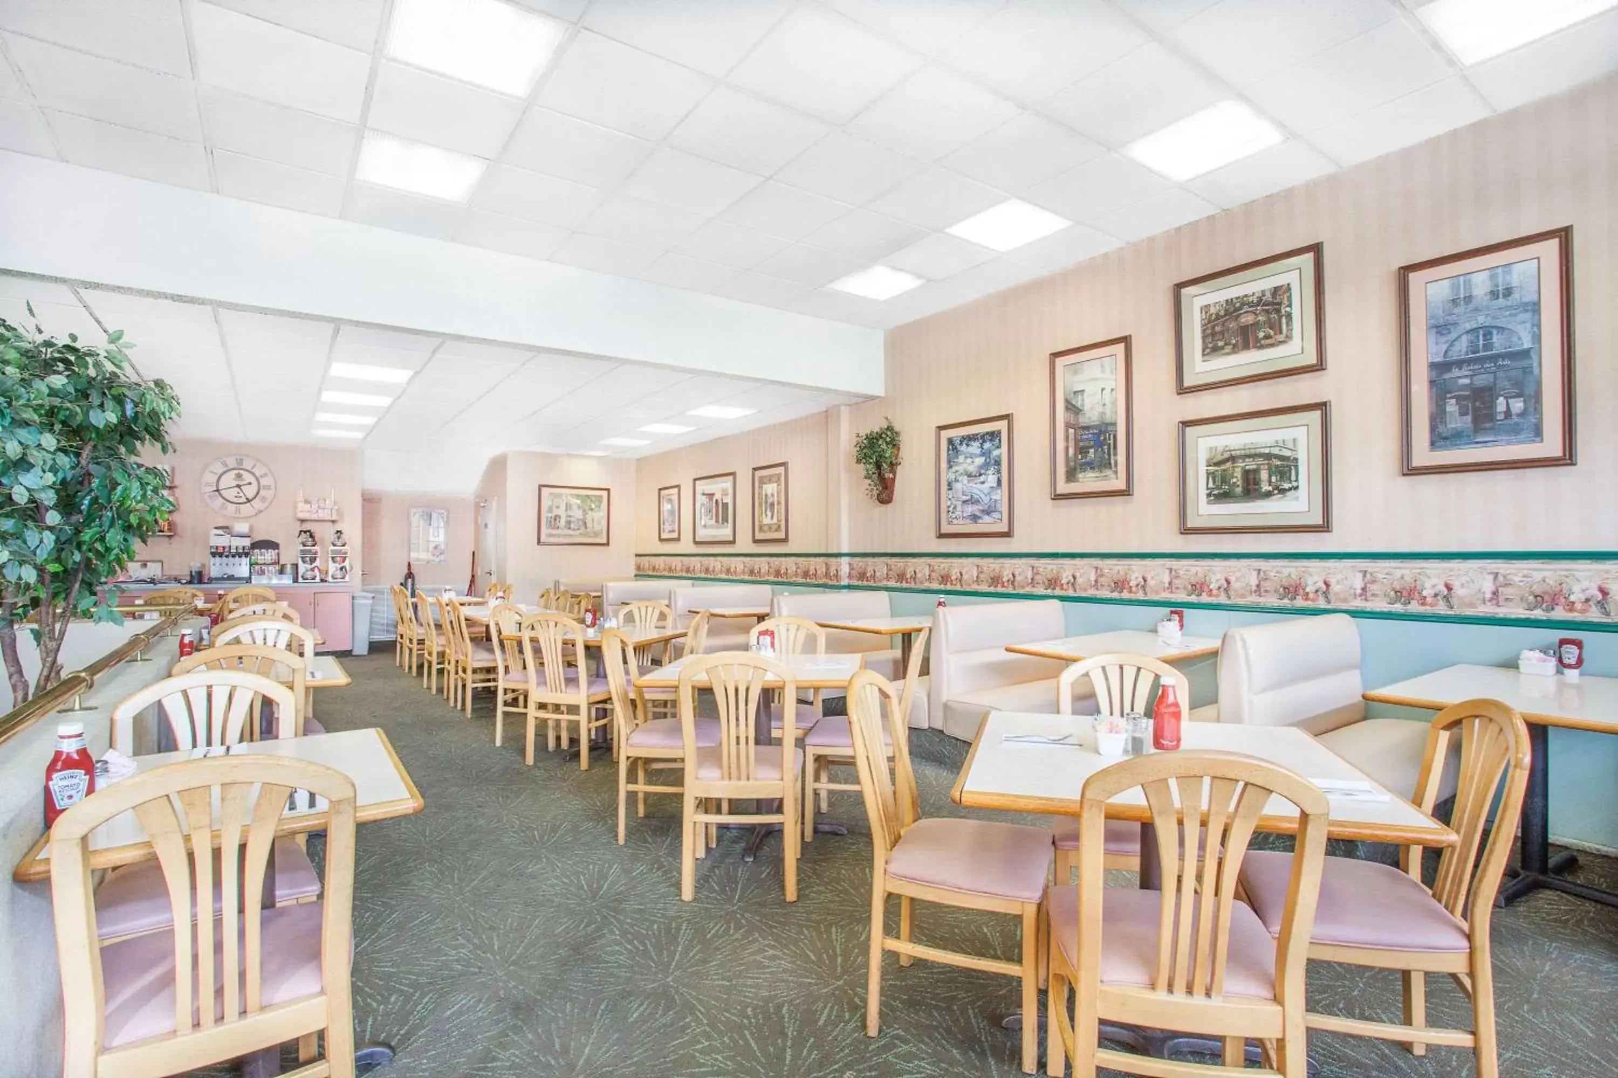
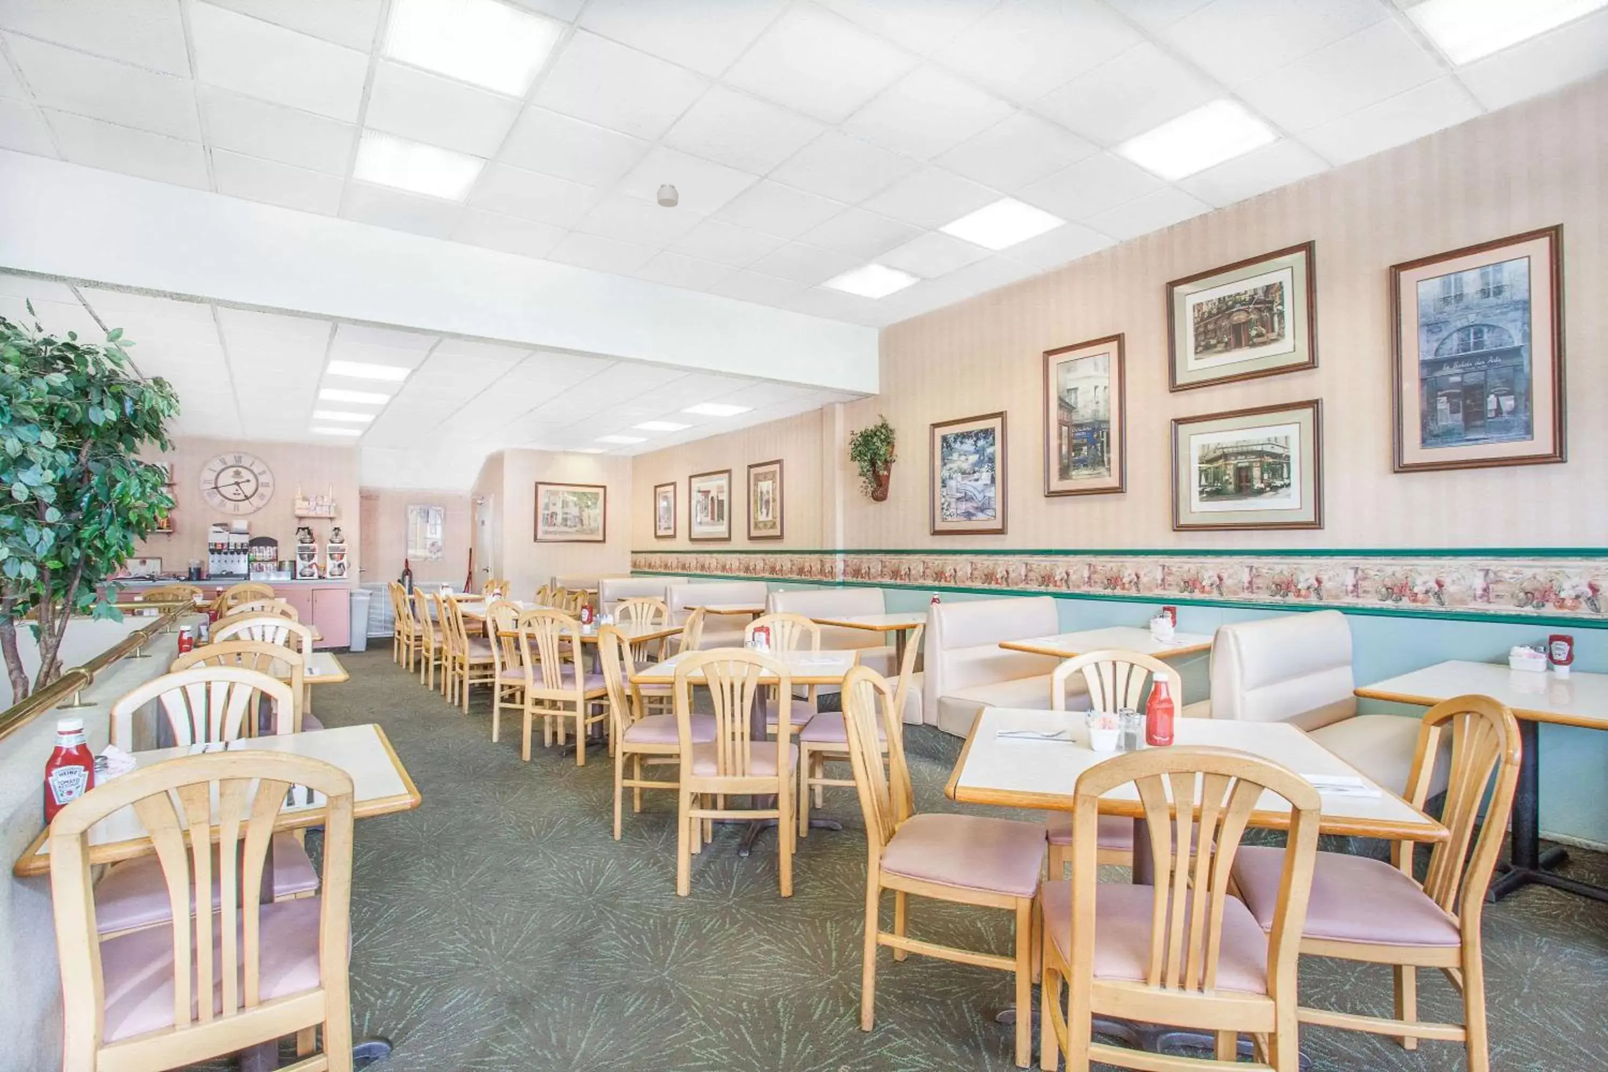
+ smoke detector [656,183,680,208]
